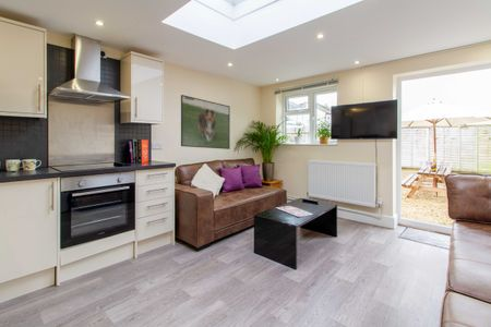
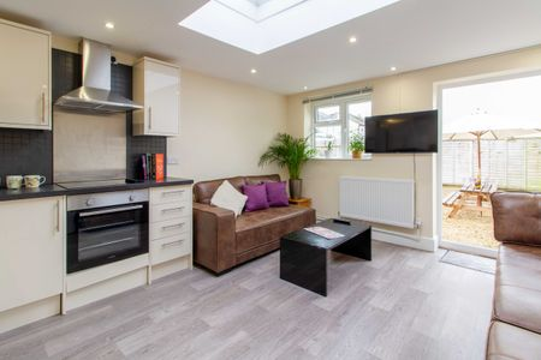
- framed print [180,94,231,150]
